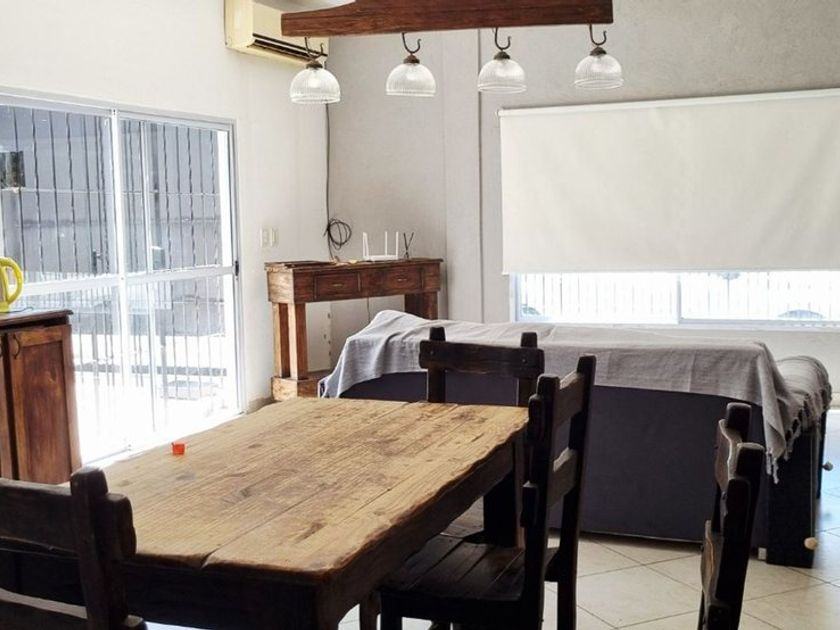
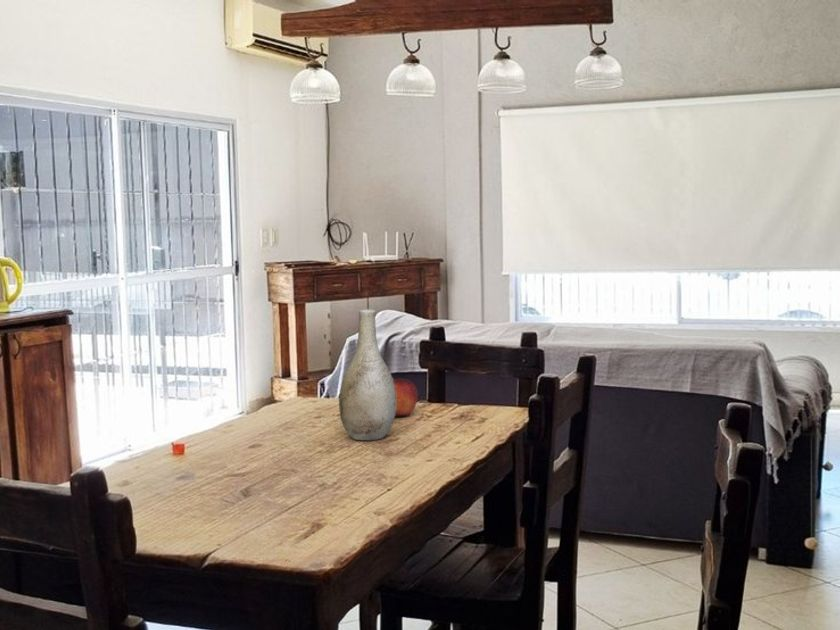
+ fruit [392,376,419,417]
+ vase [338,309,396,441]
